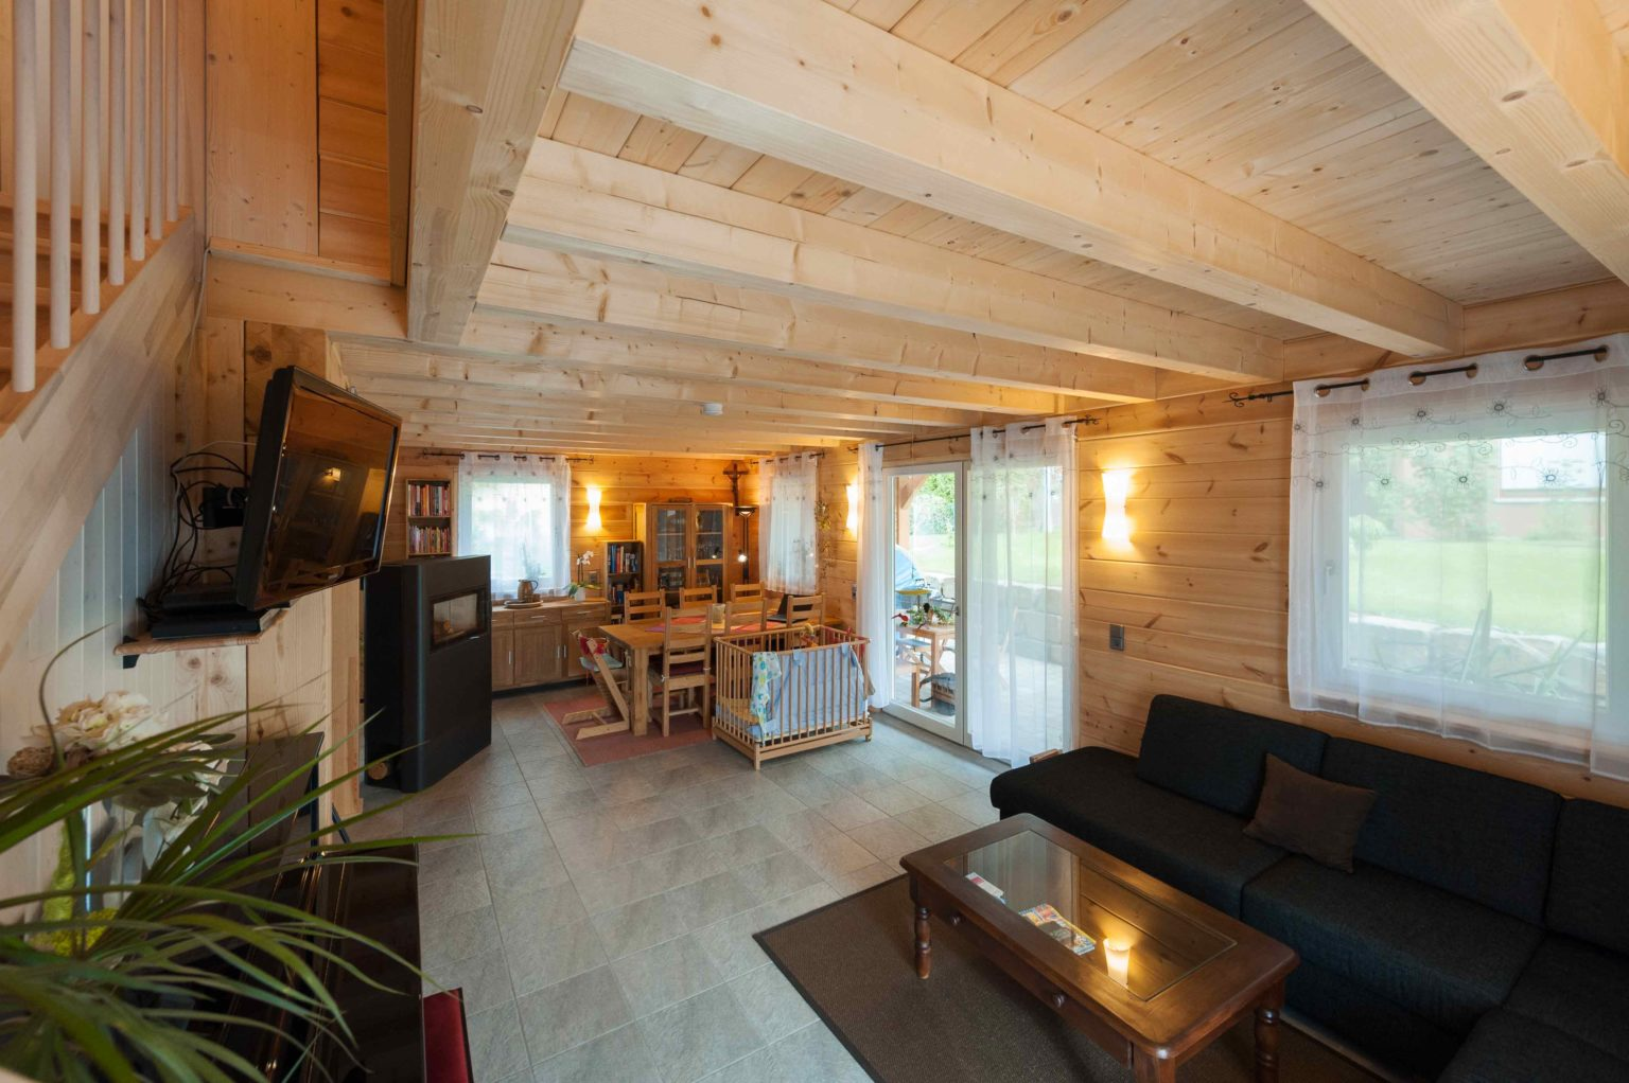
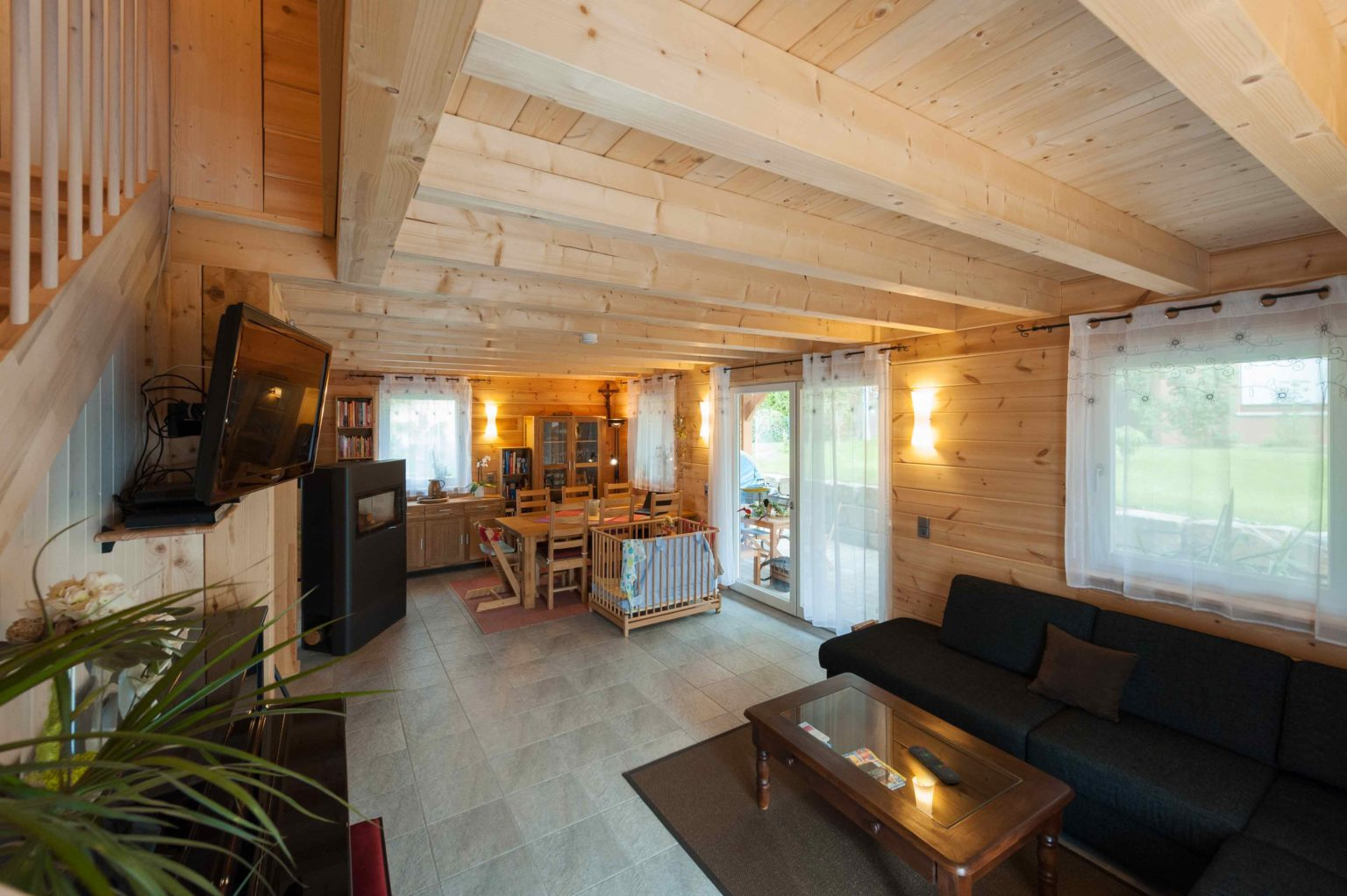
+ remote control [908,744,961,785]
